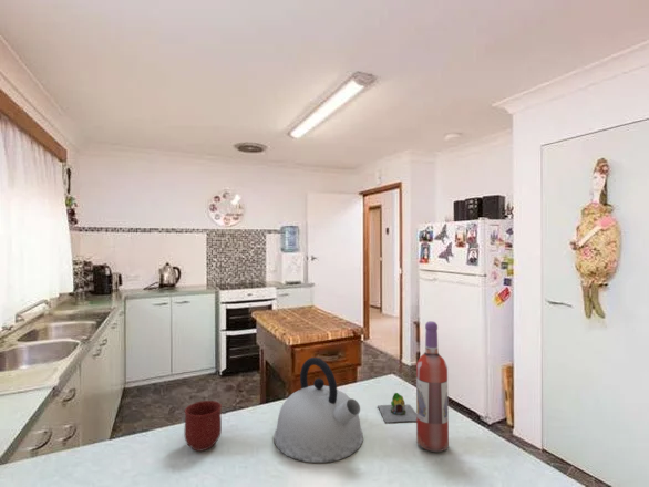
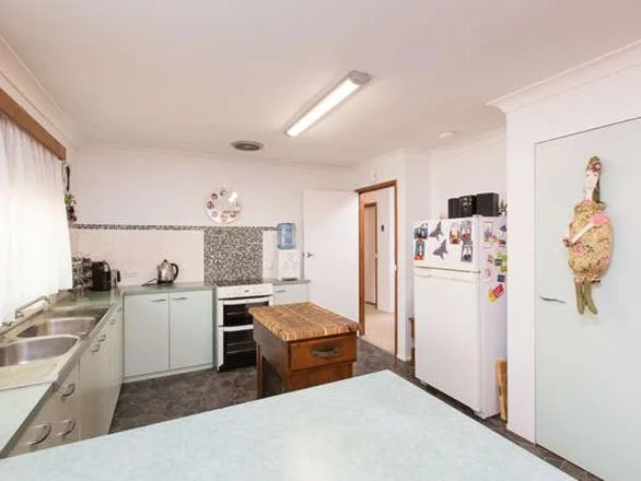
- wine bottle [415,321,450,453]
- kettle [272,356,364,464]
- decorative egg [377,392,416,424]
- mug [183,400,223,452]
